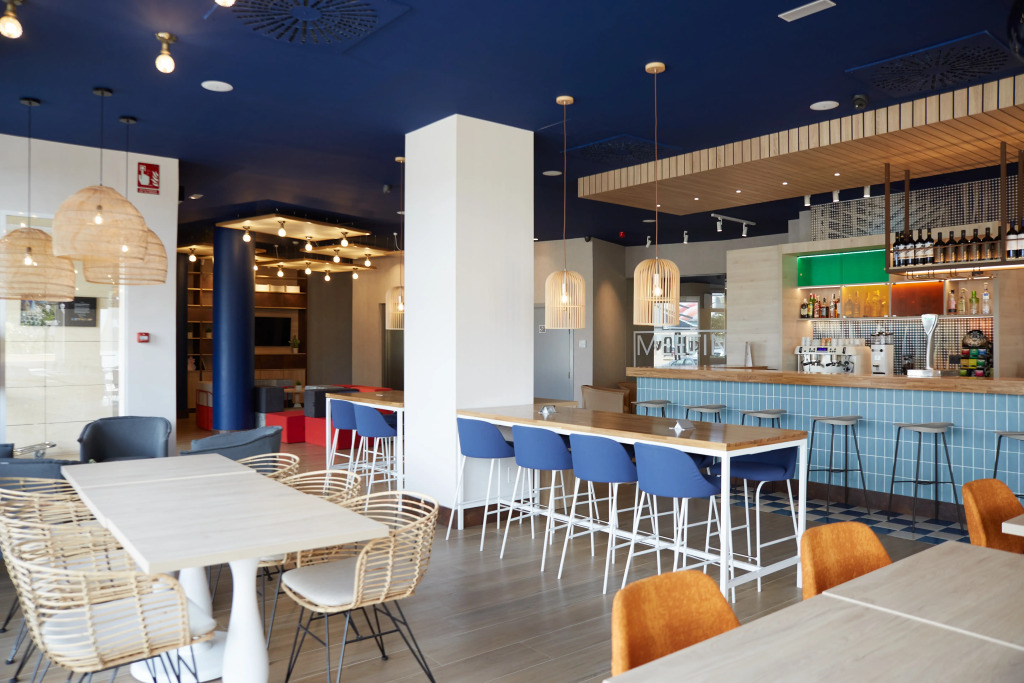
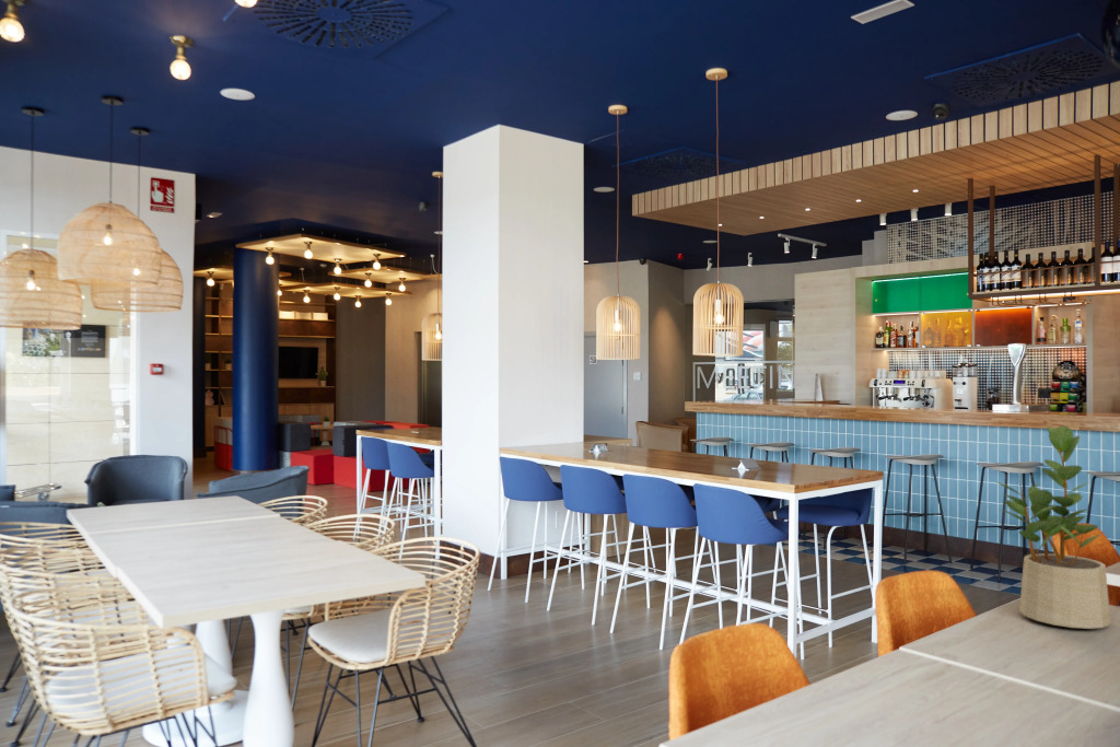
+ potted plant [994,425,1111,630]
